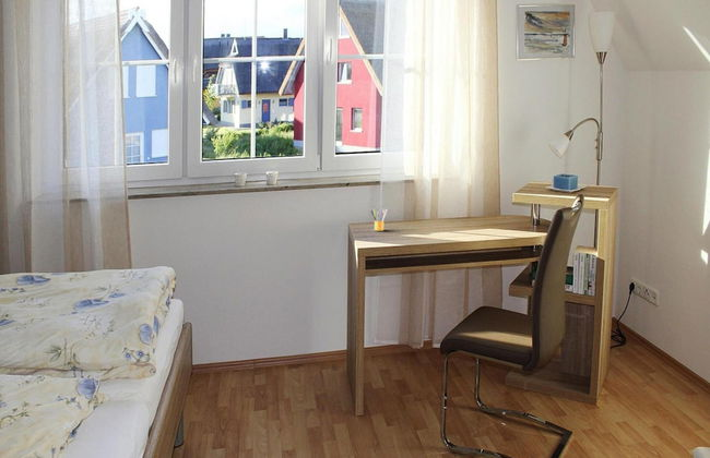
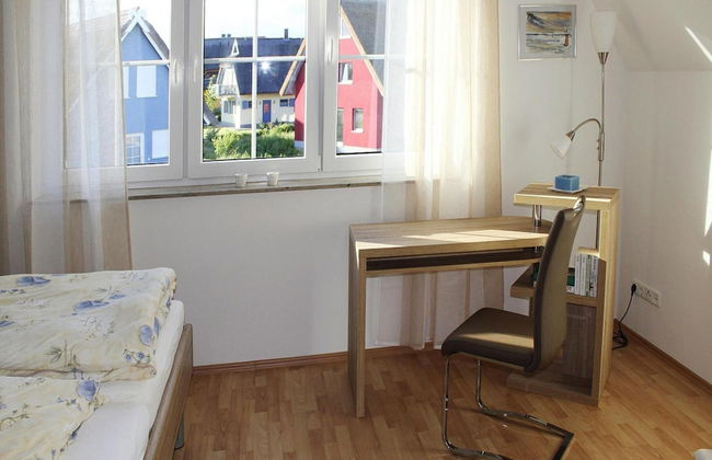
- pencil box [369,207,389,231]
